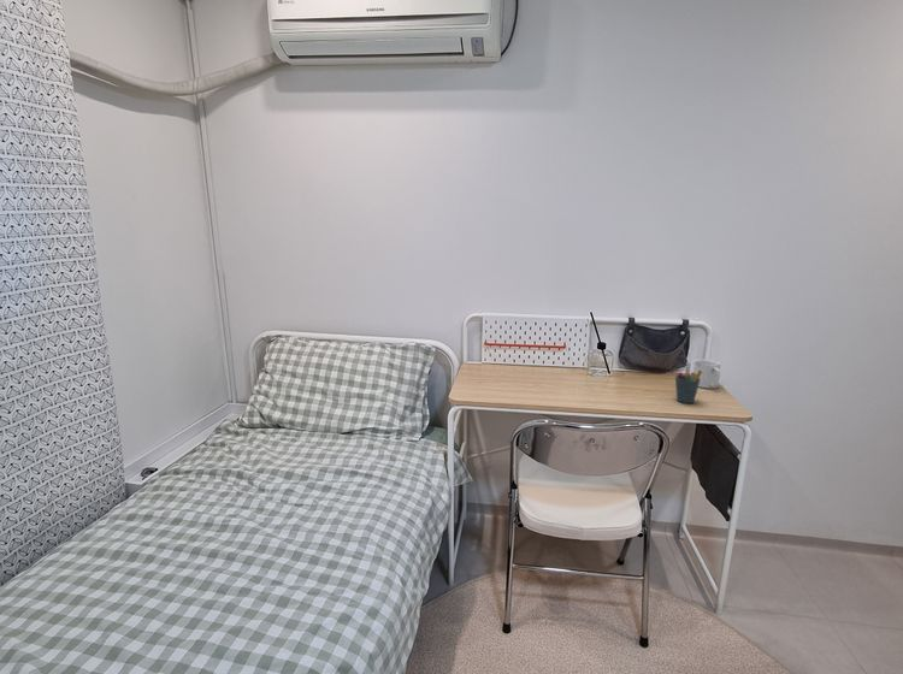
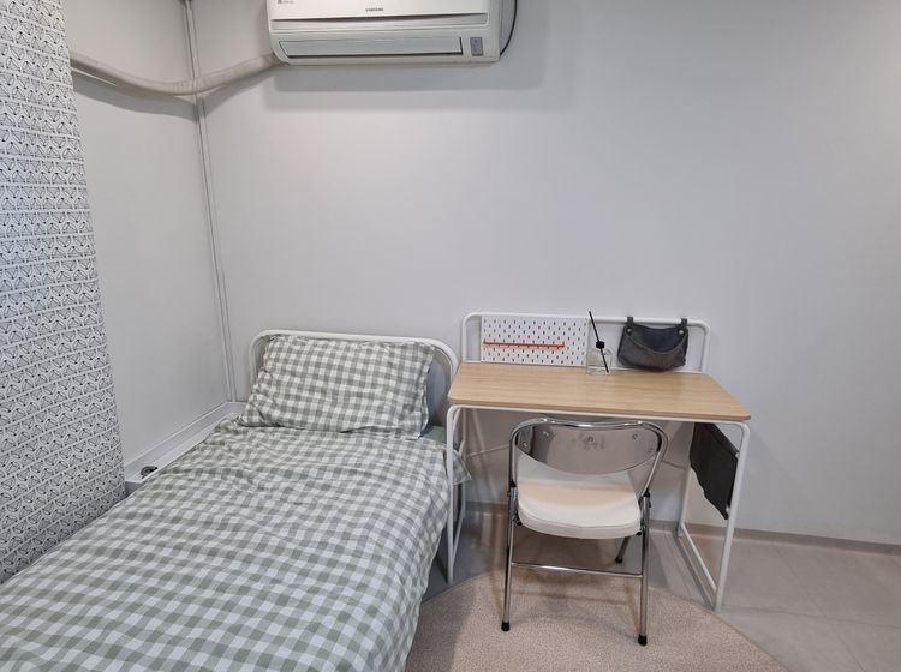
- mug [692,359,721,390]
- pen holder [674,362,702,404]
